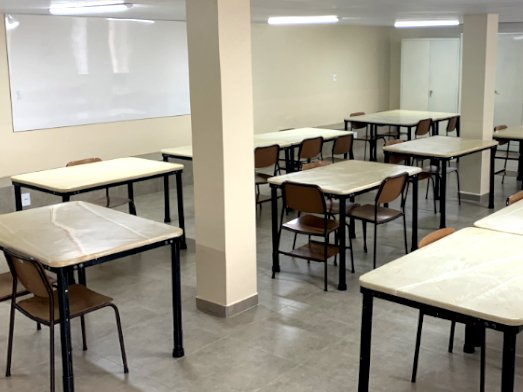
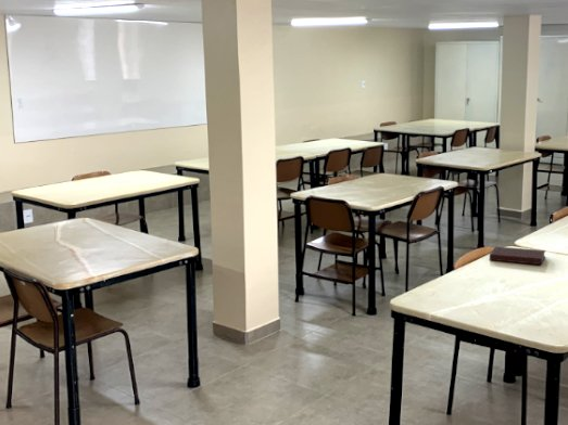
+ notebook [489,245,546,266]
